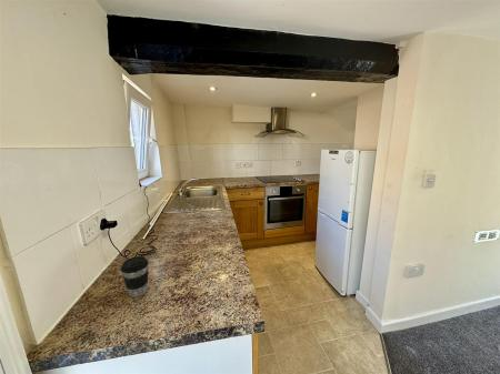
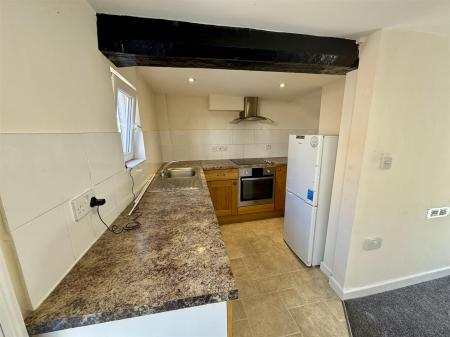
- coffee cup [120,255,150,299]
